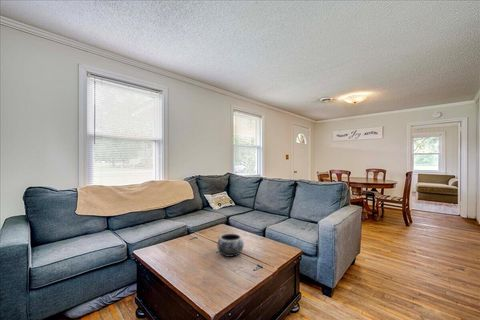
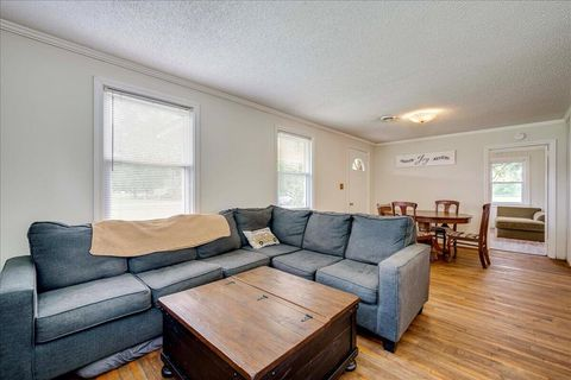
- decorative bowl [216,232,245,258]
